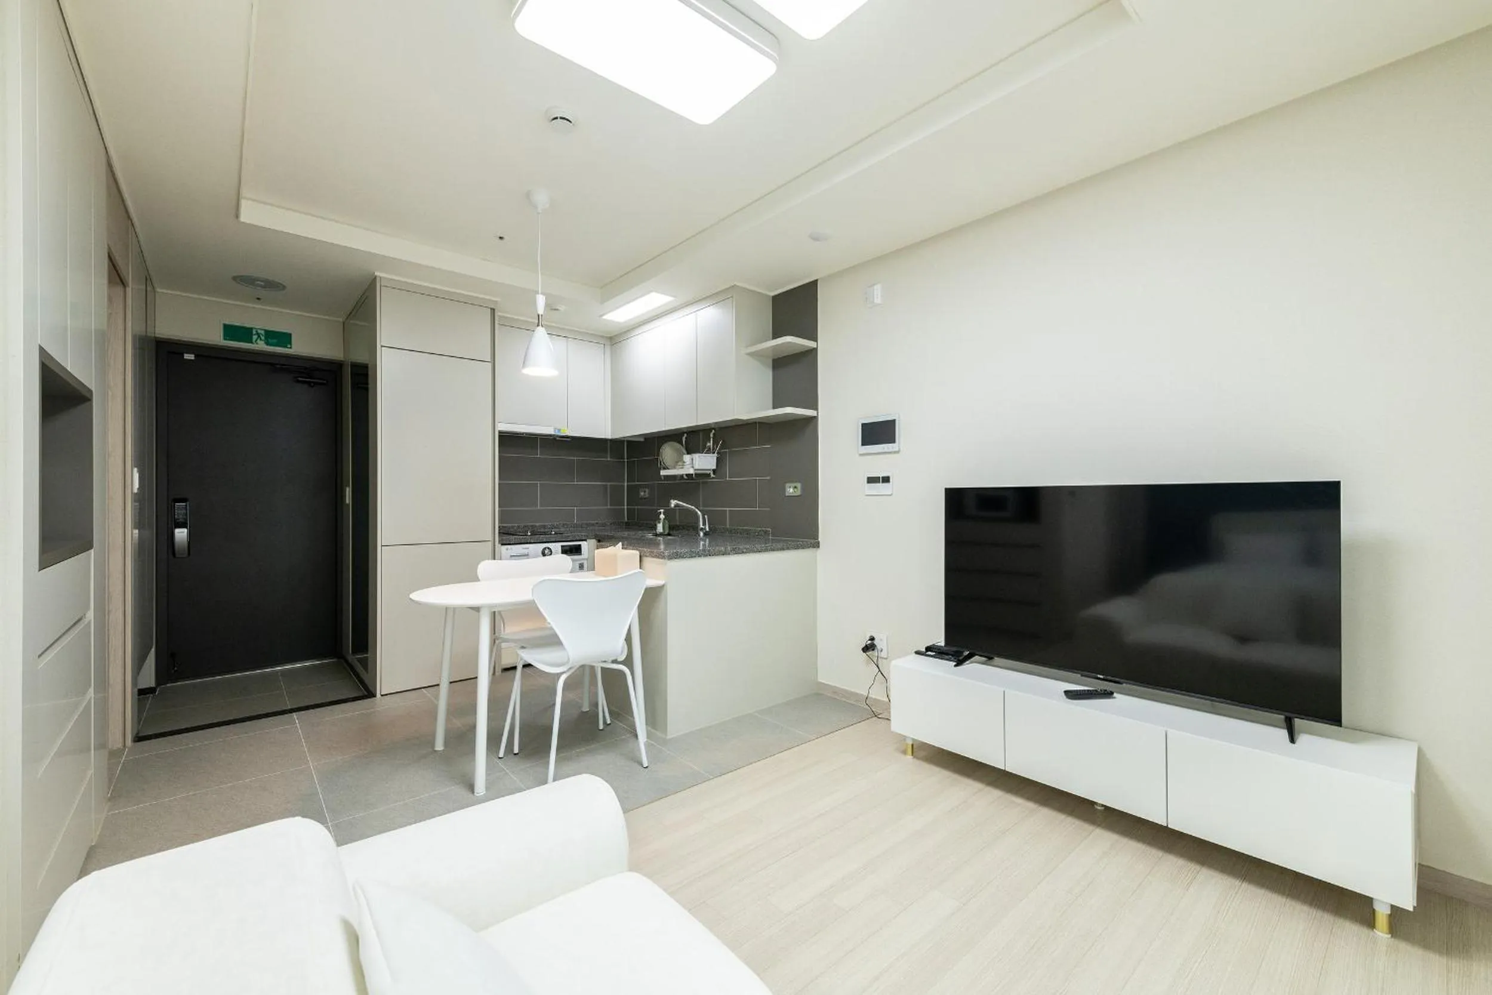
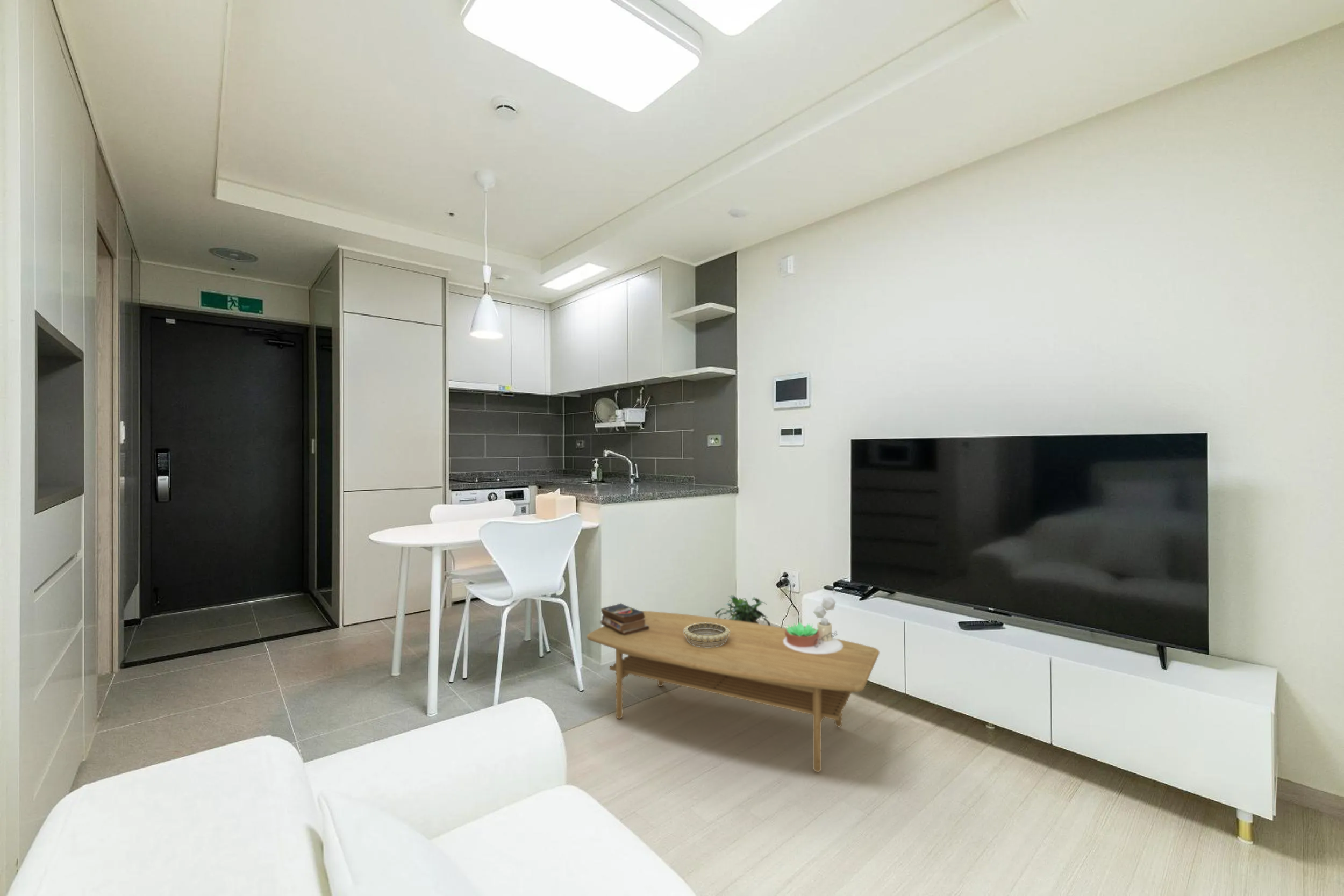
+ succulent plant [783,590,843,654]
+ potted plant [714,594,771,626]
+ coffee table [586,610,880,773]
+ books [599,603,649,635]
+ decorative bowl [684,622,730,647]
